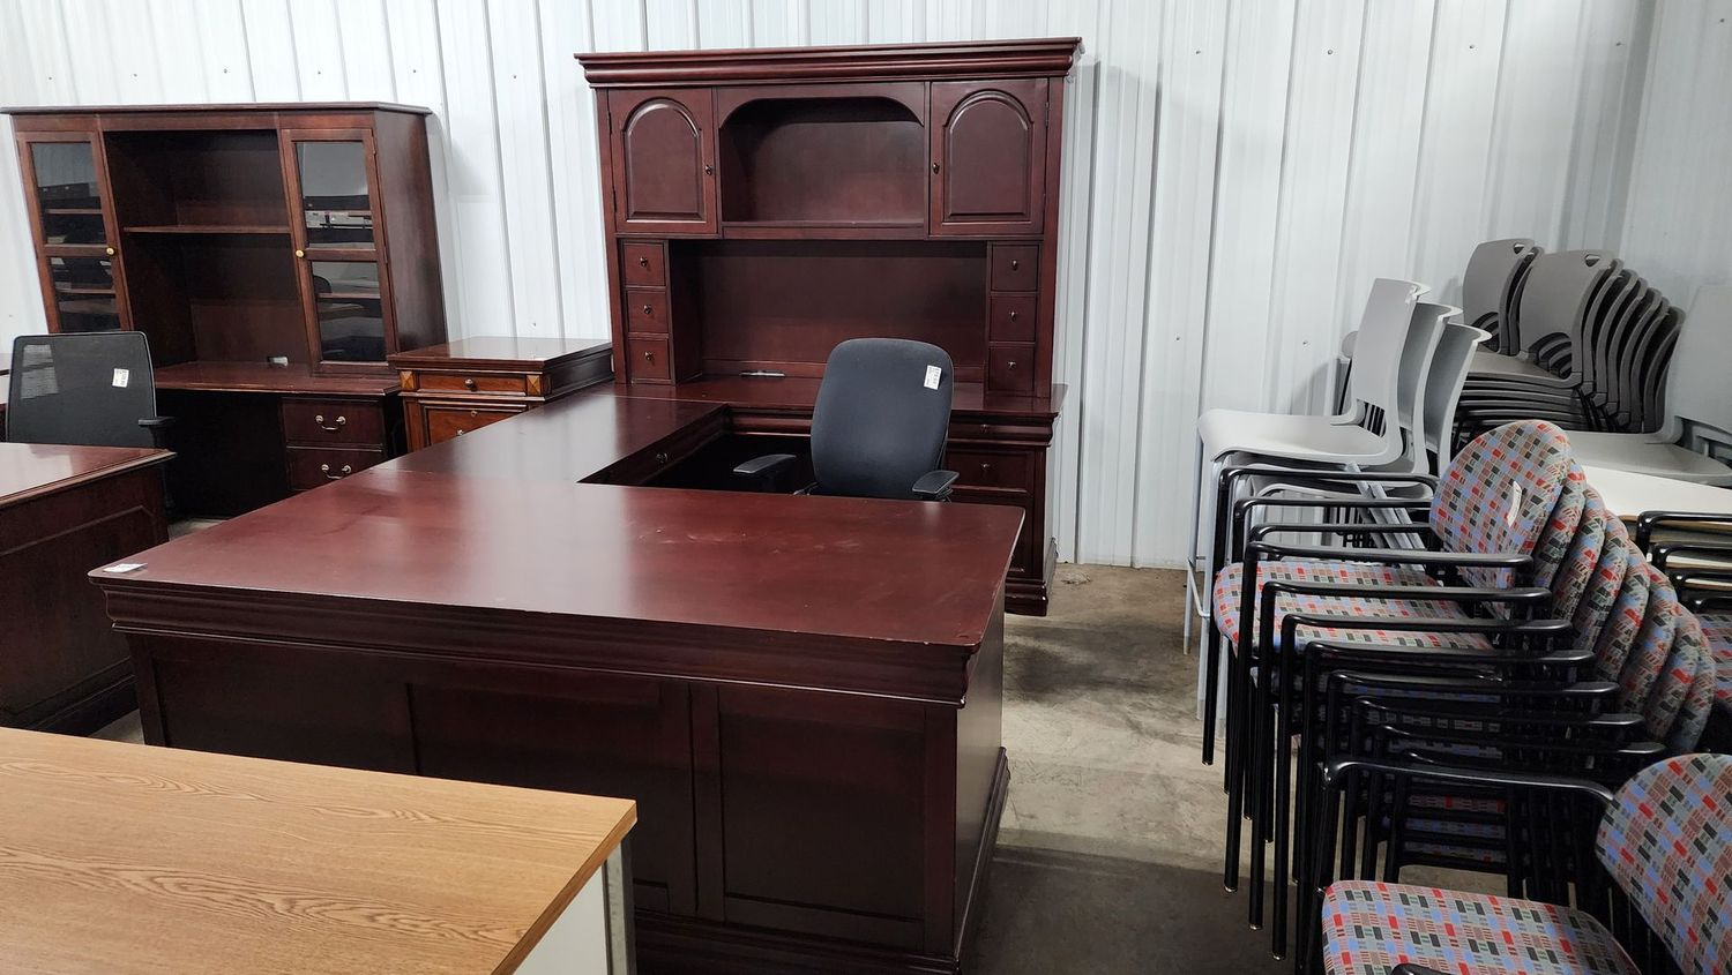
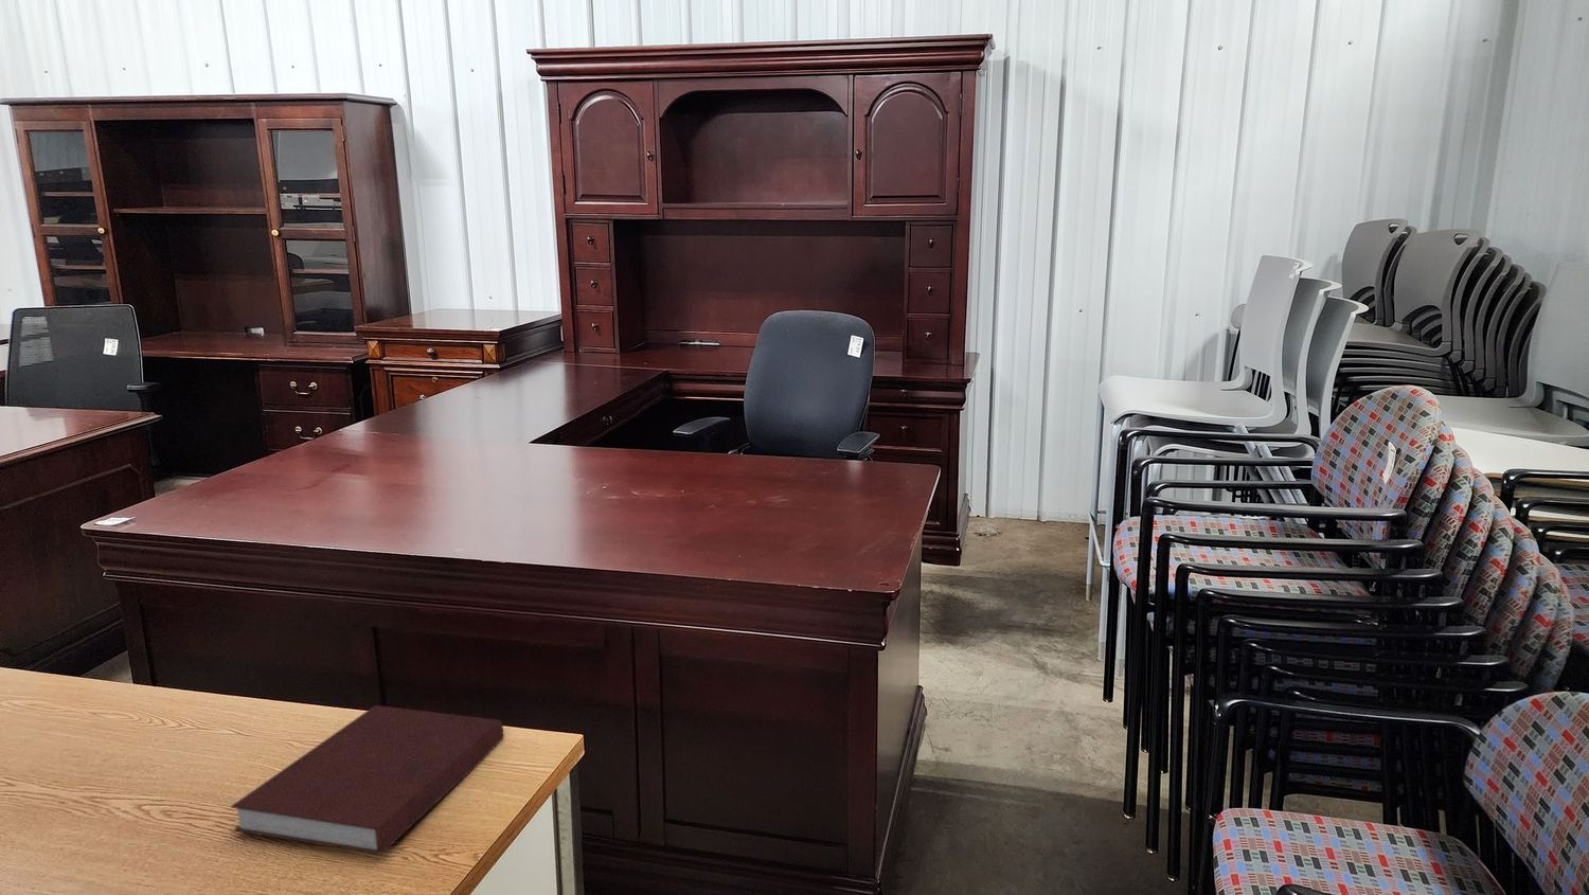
+ notebook [230,704,504,856]
